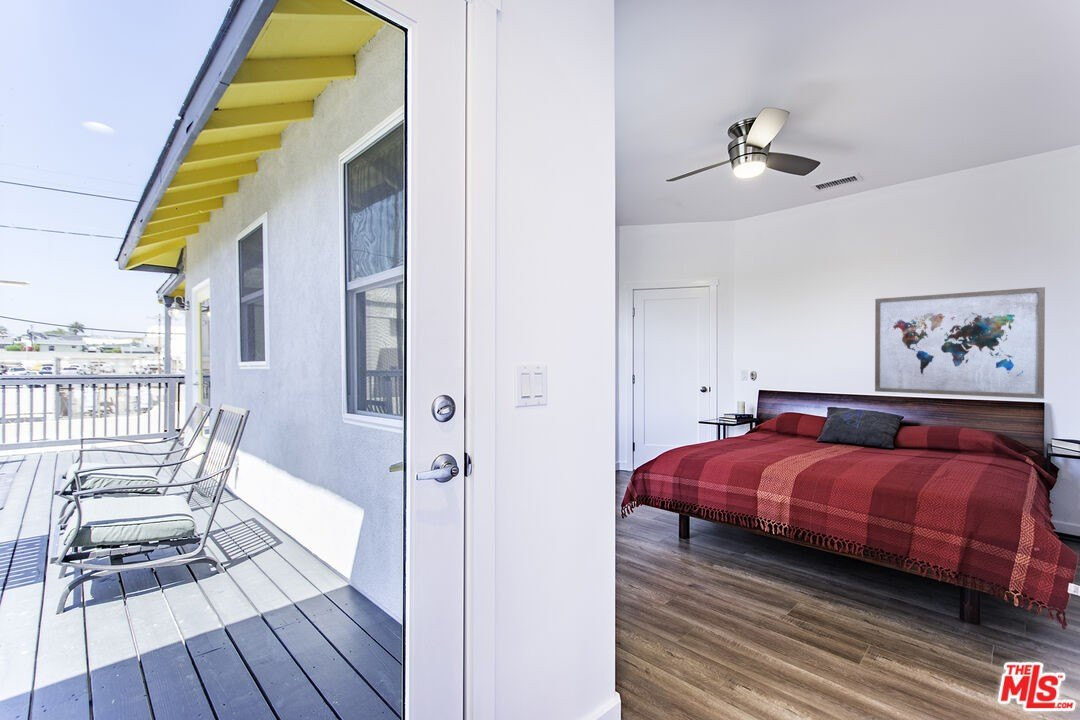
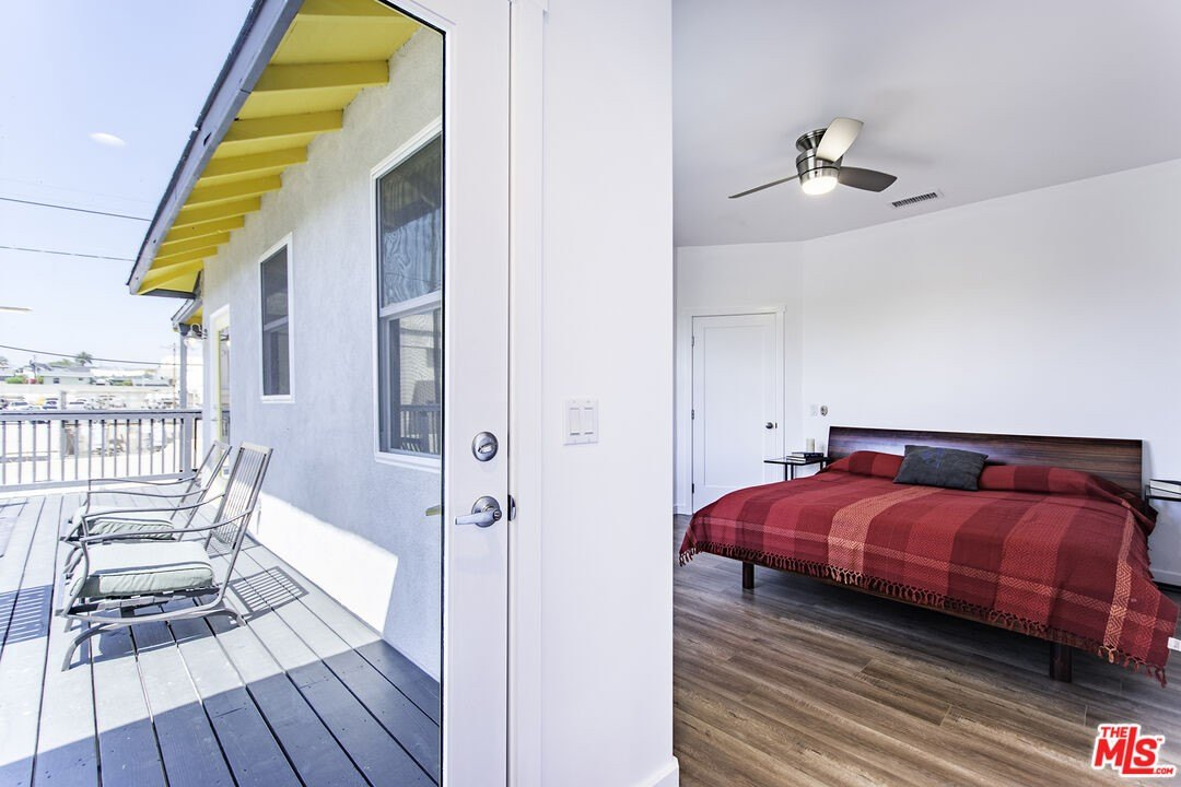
- wall art [874,286,1046,400]
